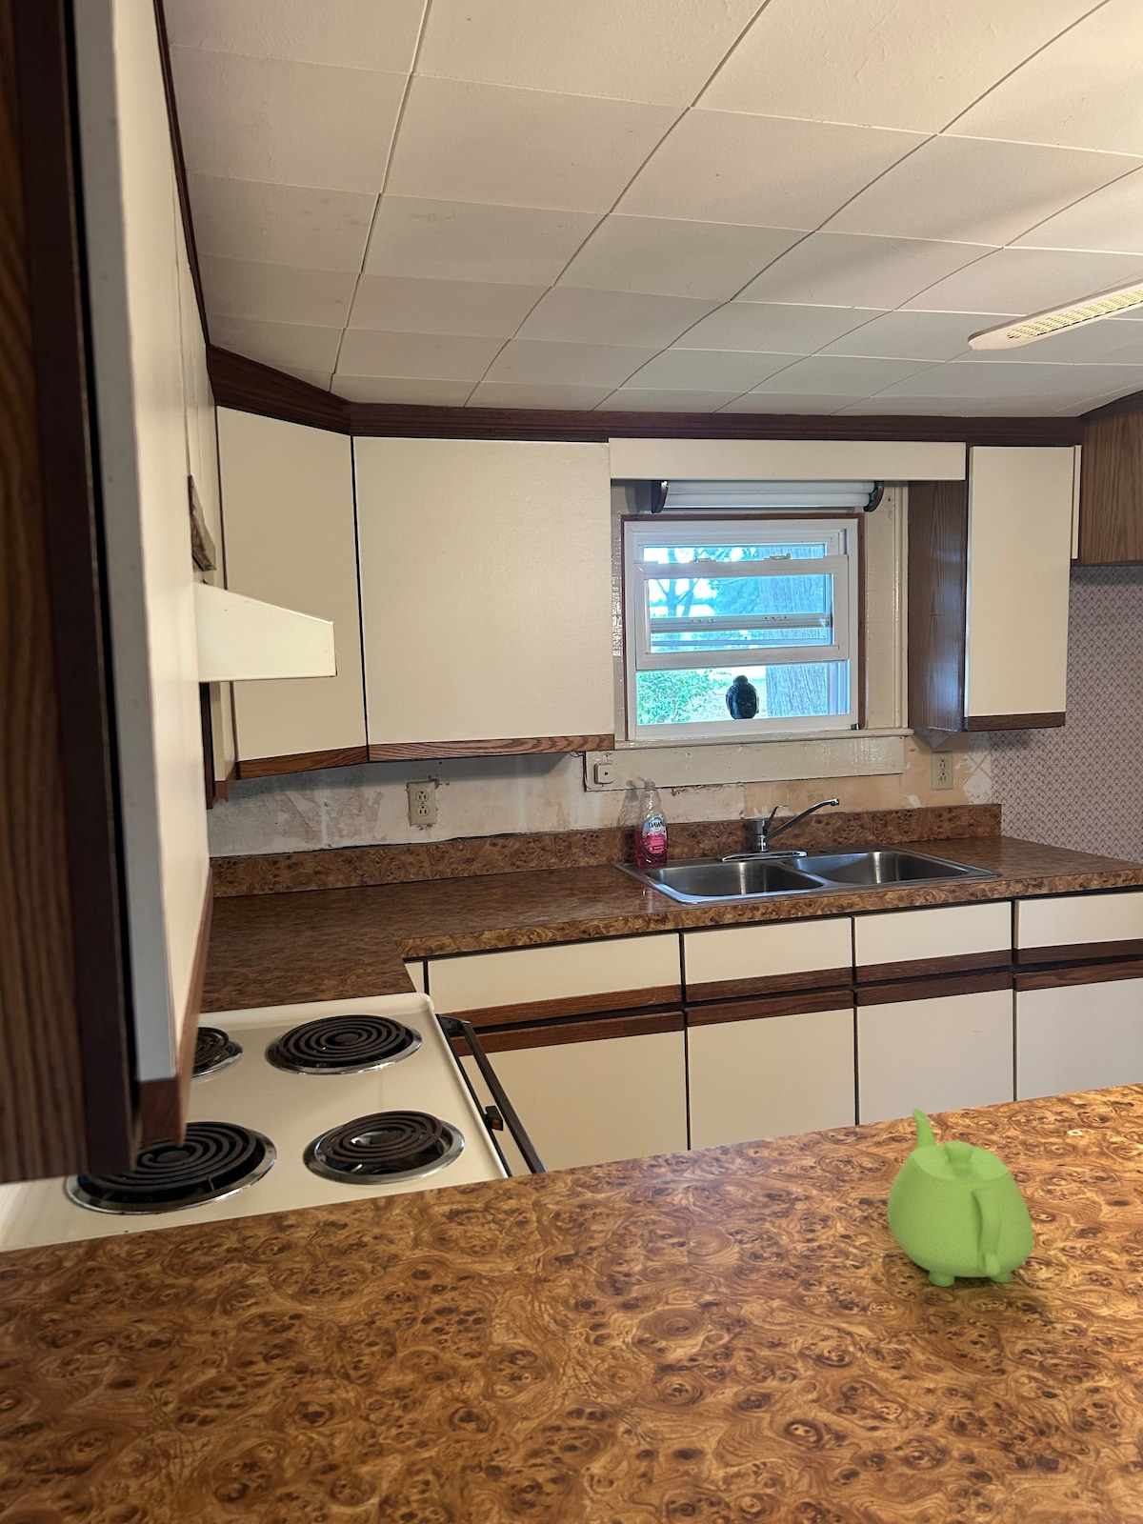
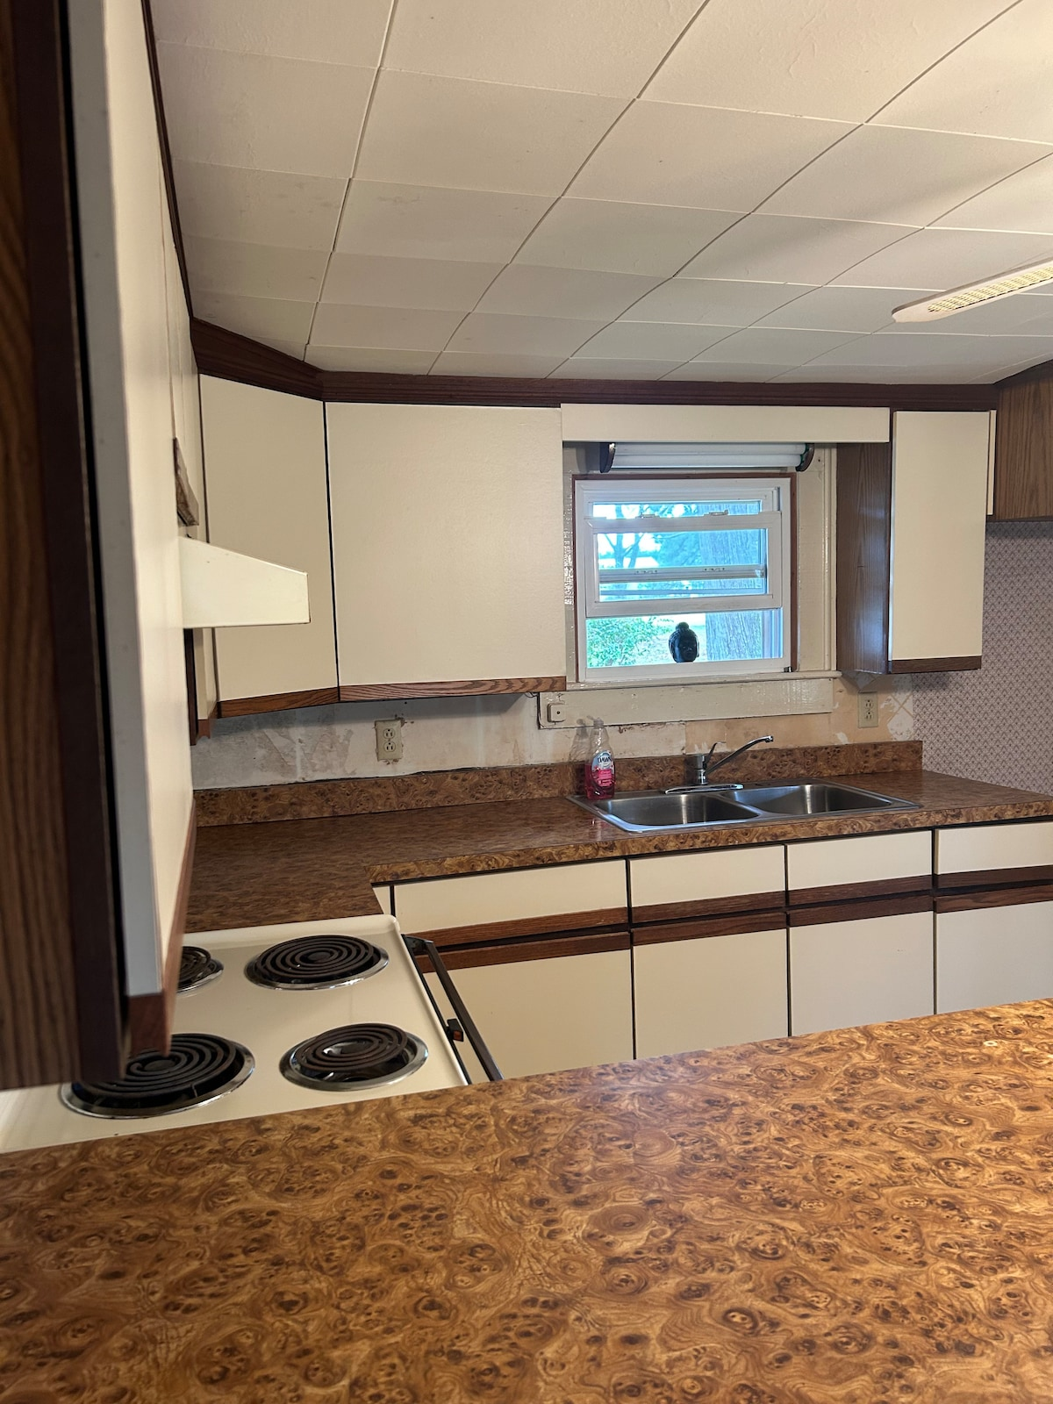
- teapot [886,1108,1035,1288]
